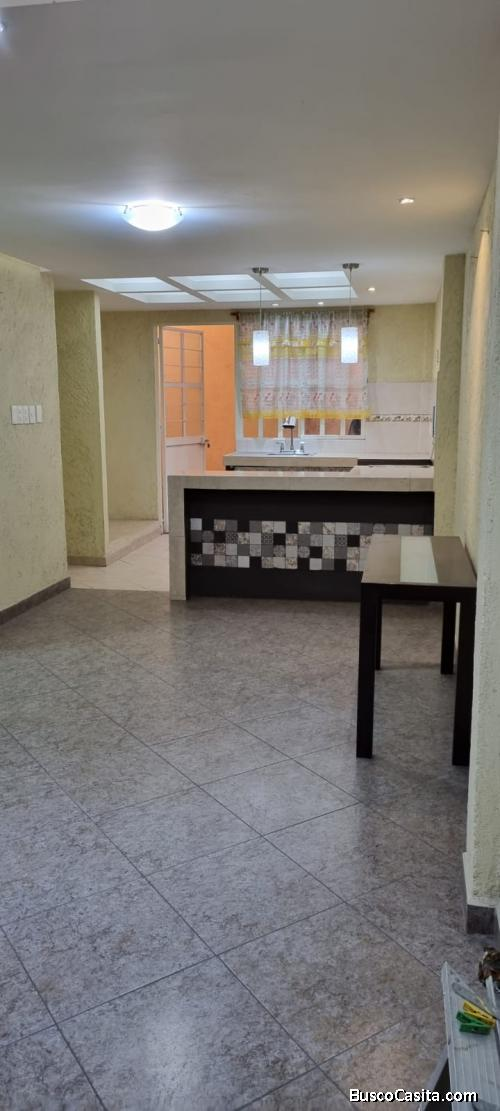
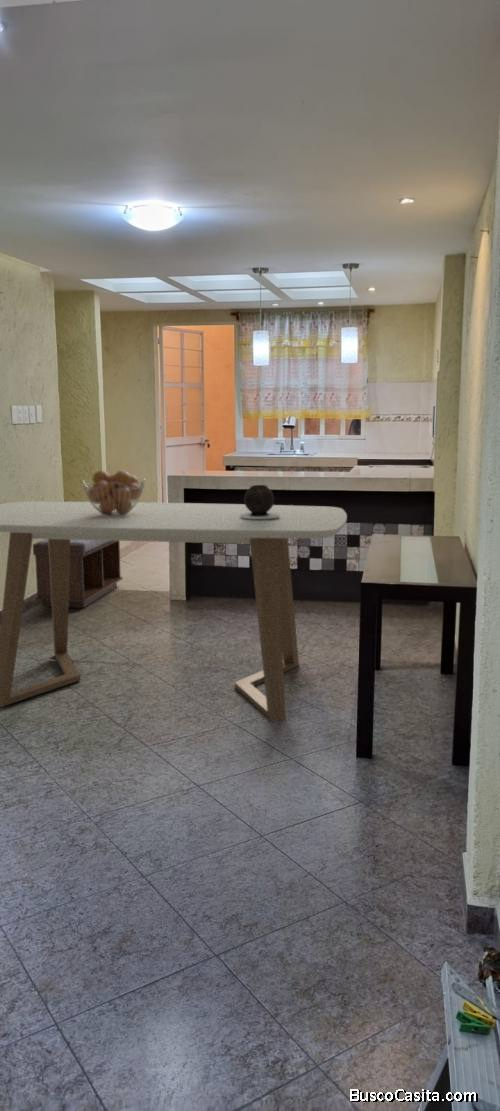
+ bench [32,539,124,609]
+ vase [240,484,280,521]
+ fruit basket [81,470,146,517]
+ dining table [0,500,348,722]
